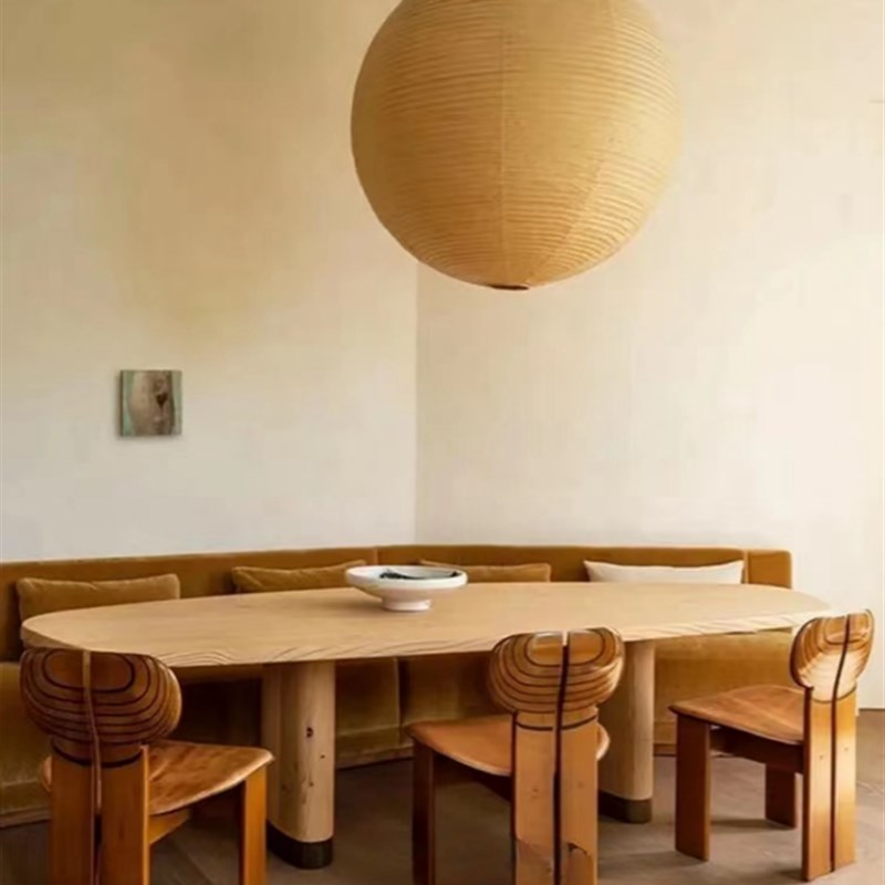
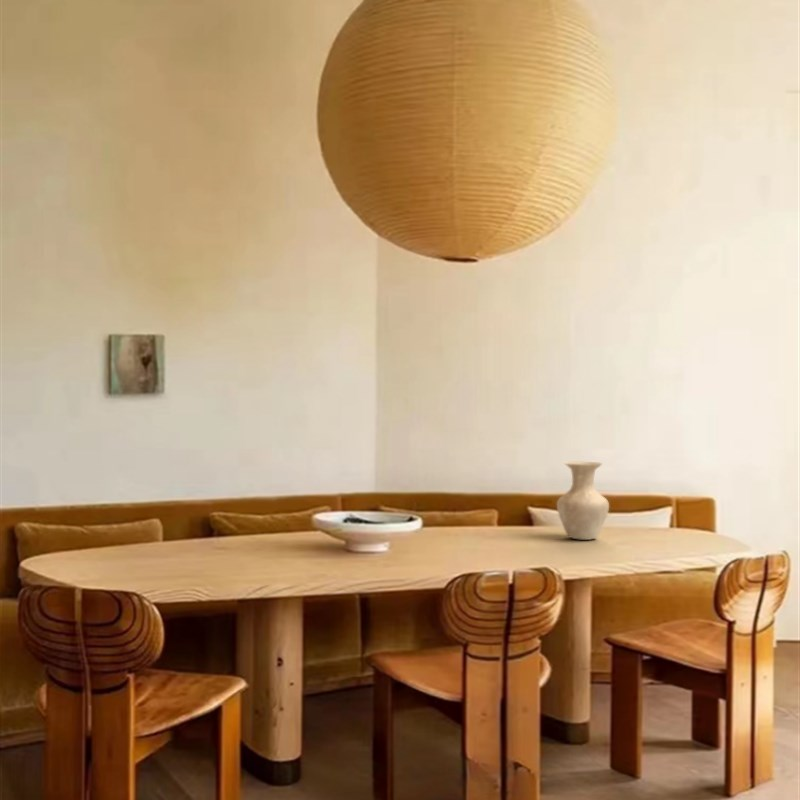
+ vase [556,461,610,541]
